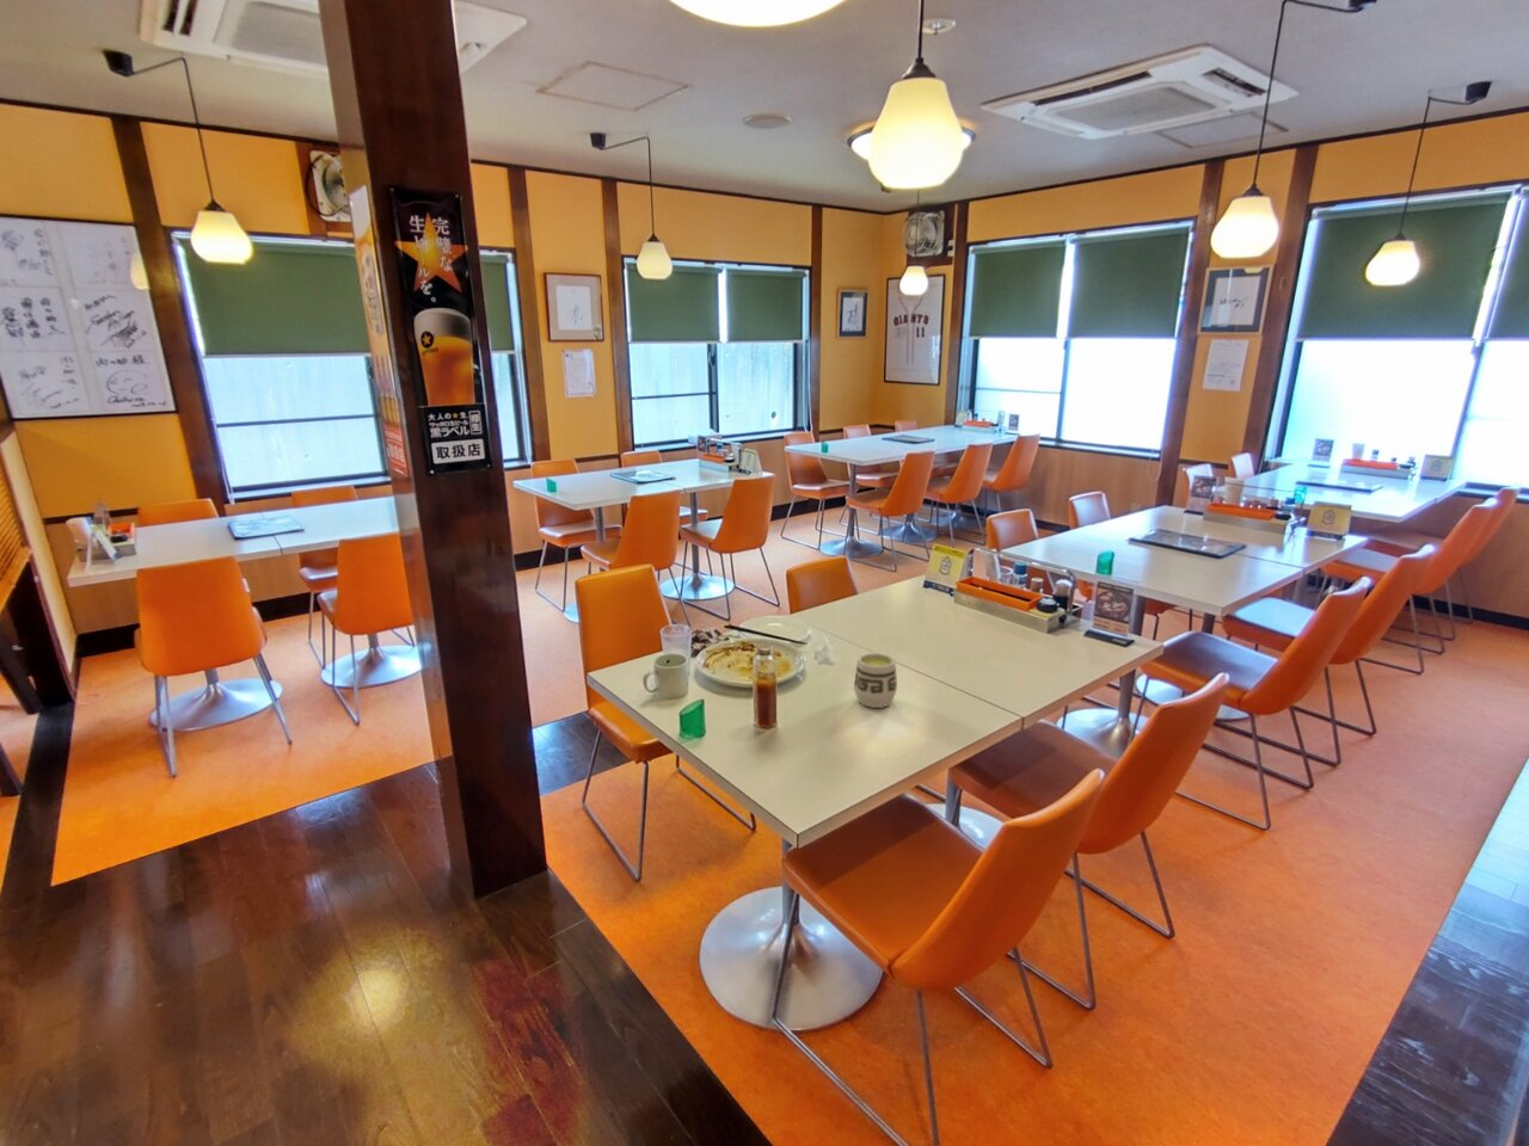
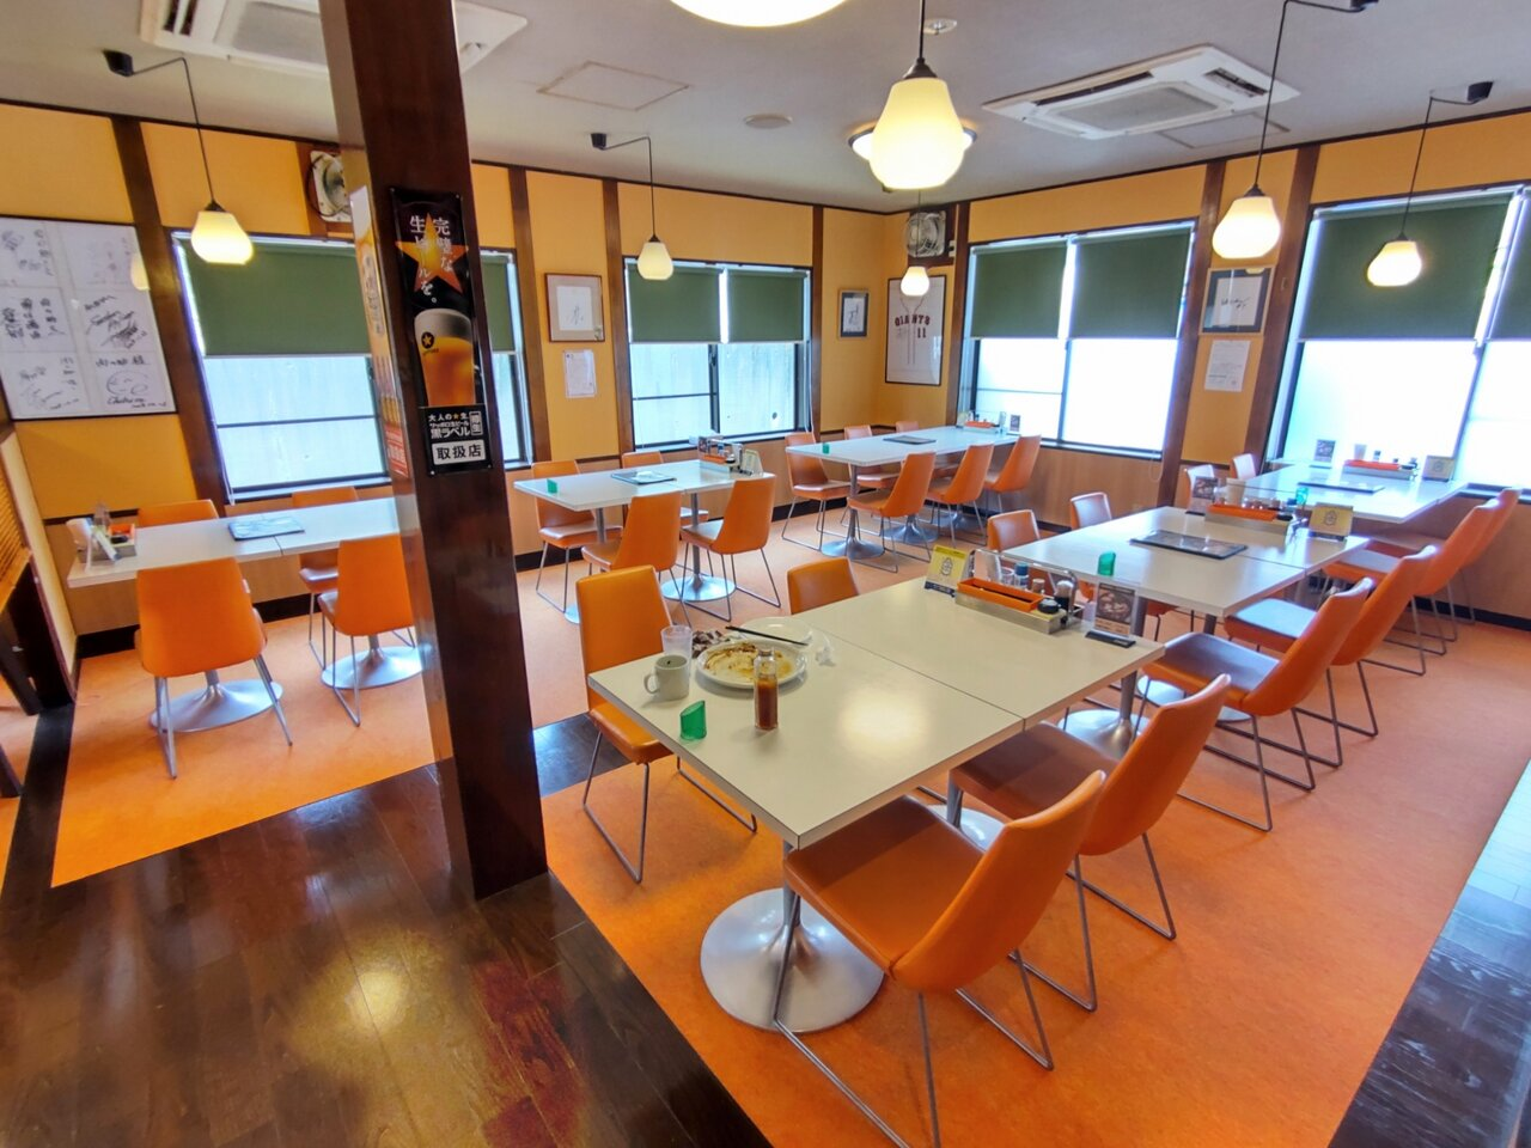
- cup [852,651,898,709]
